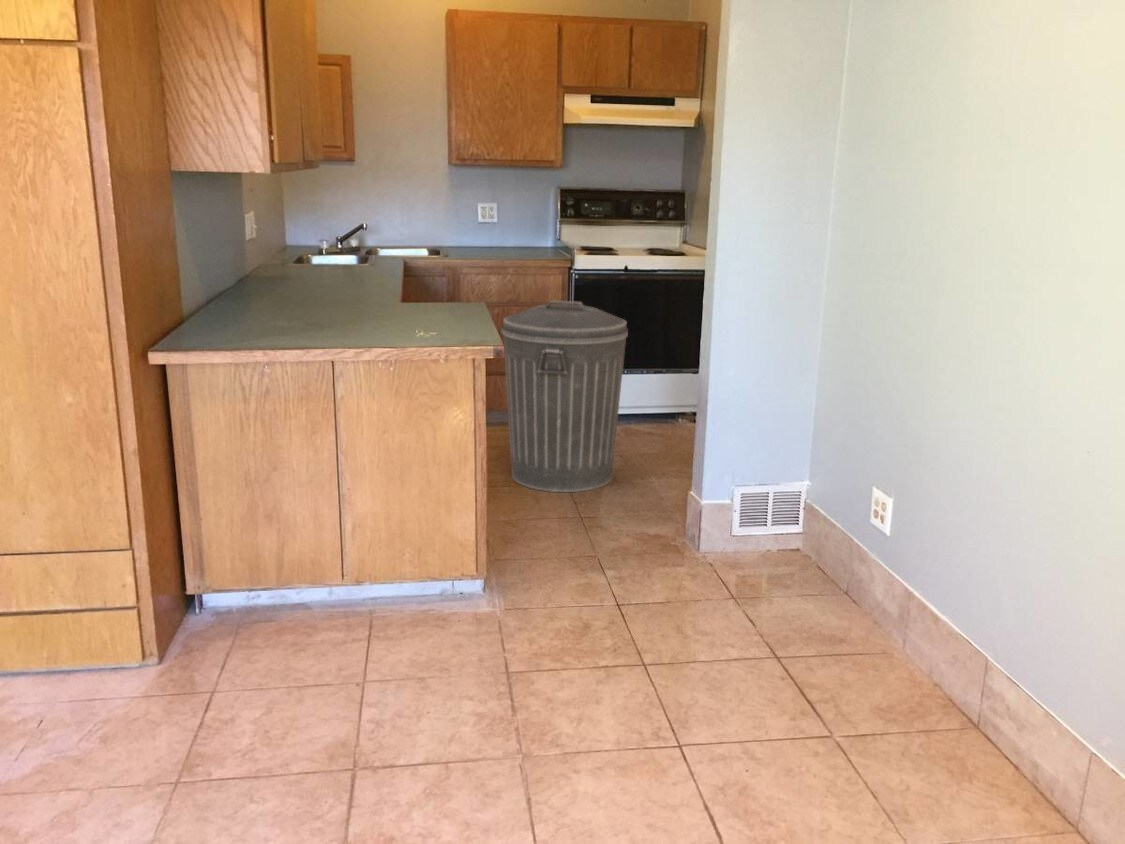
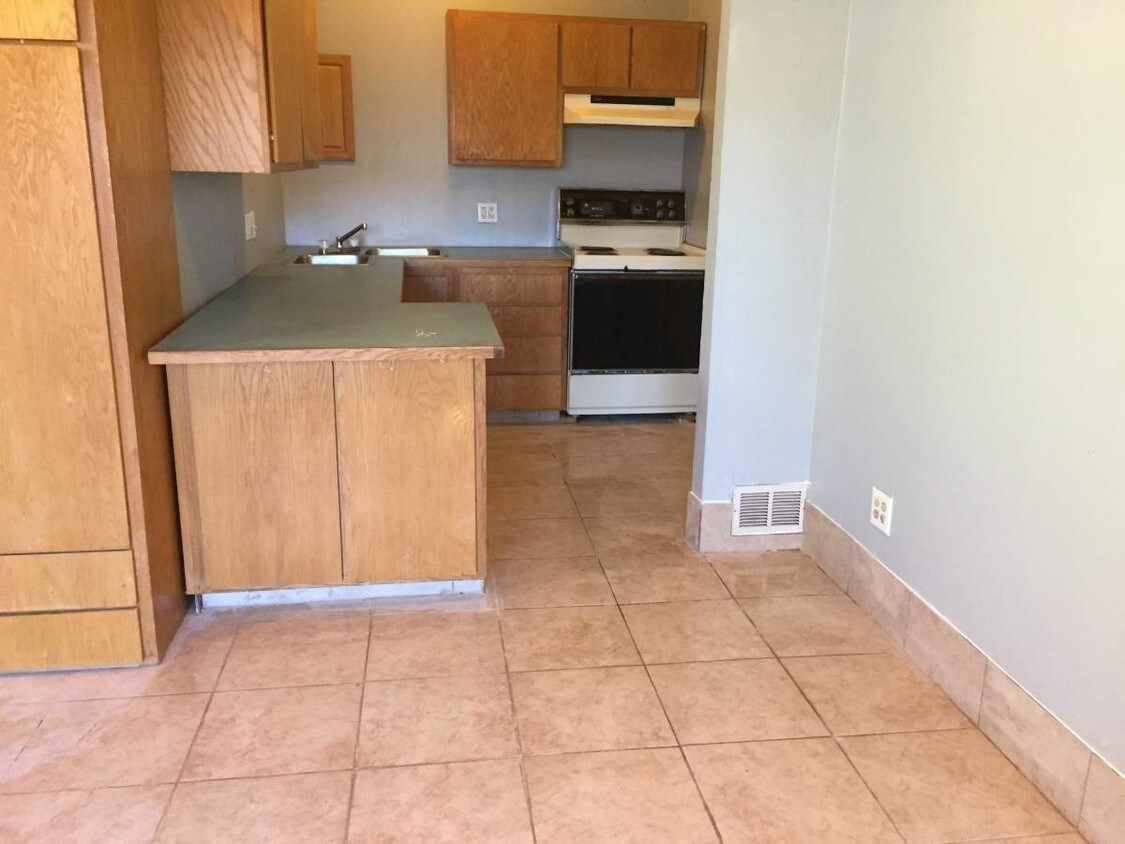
- trash can [501,299,629,493]
